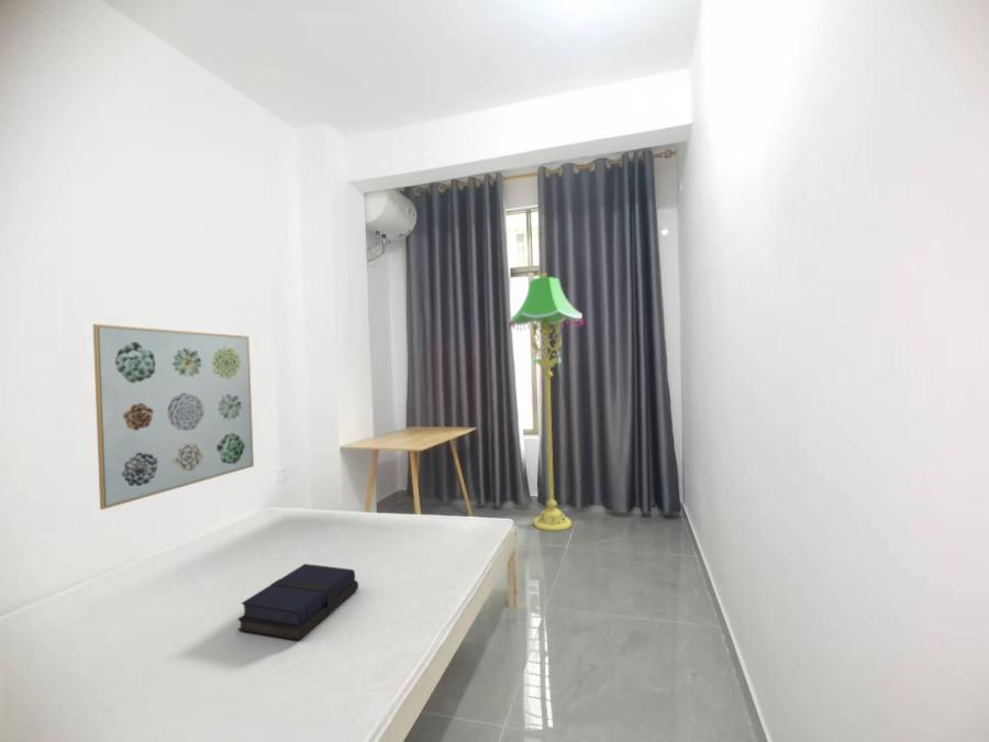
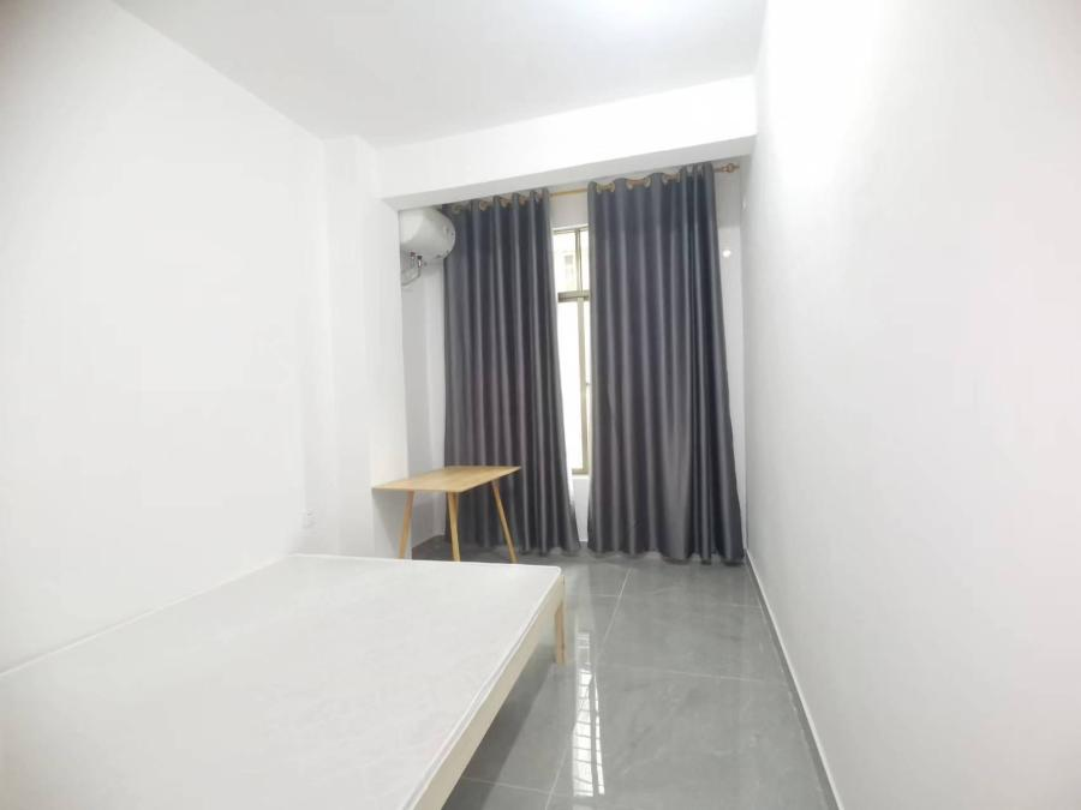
- book [236,563,359,641]
- floor lamp [508,272,585,532]
- wall art [92,323,255,511]
